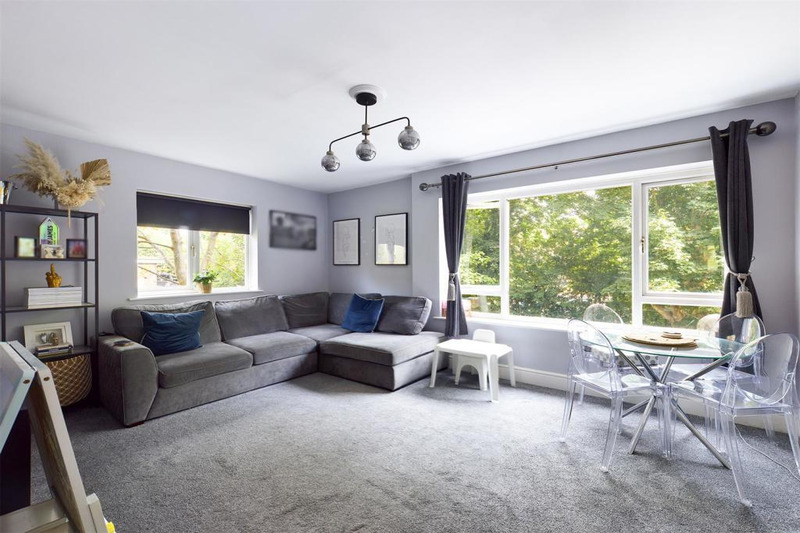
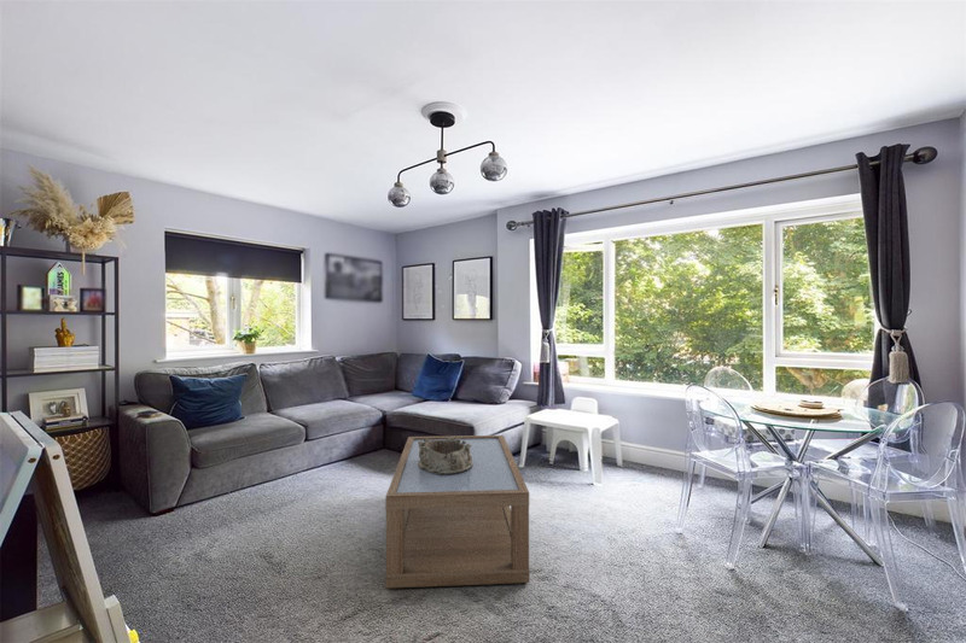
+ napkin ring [418,436,472,475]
+ coffee table [385,434,530,590]
